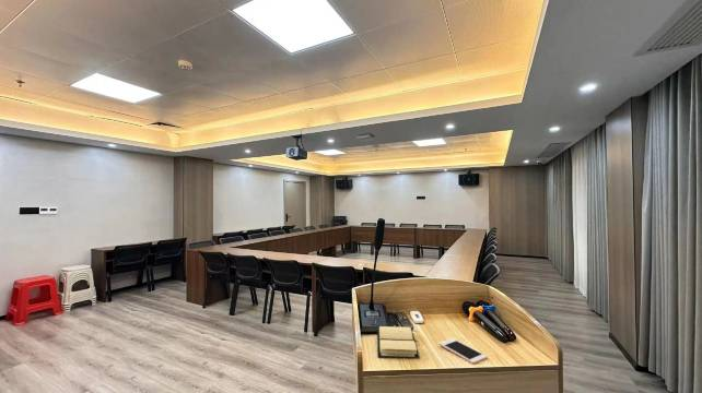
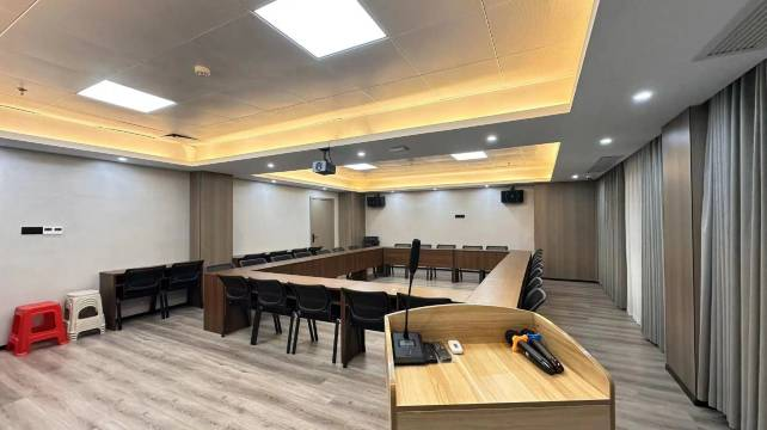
- cell phone [438,337,488,365]
- book [376,325,421,360]
